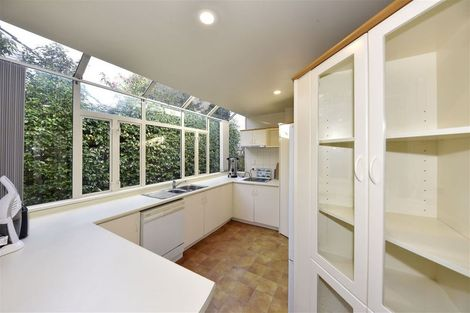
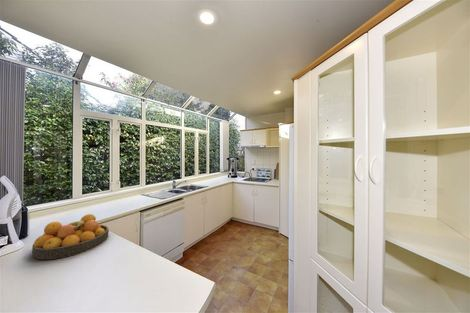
+ fruit bowl [31,213,110,260]
